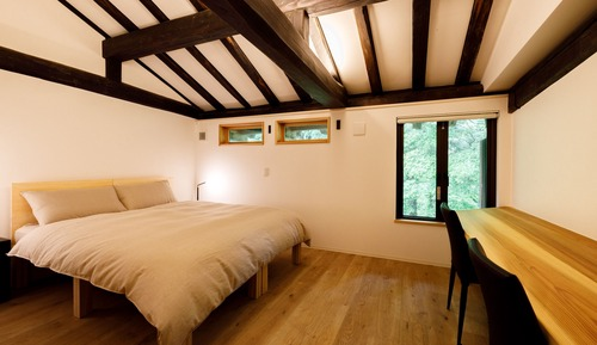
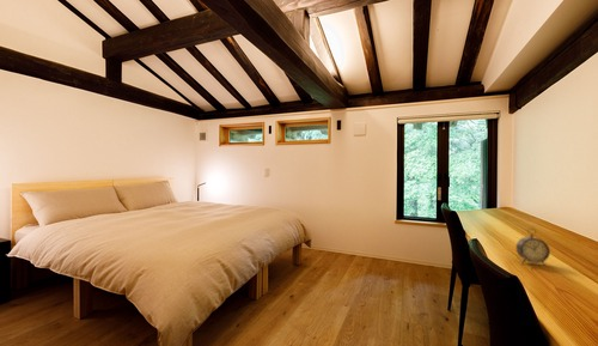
+ alarm clock [514,226,551,266]
